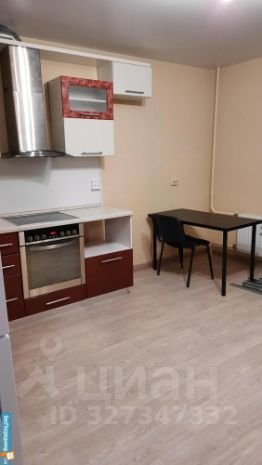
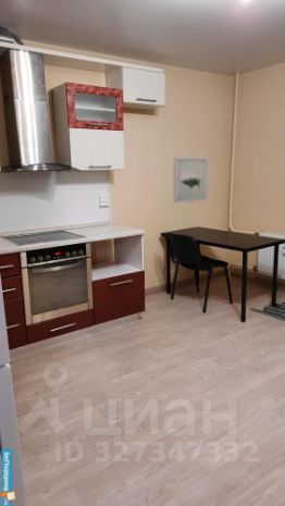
+ wall art [173,156,210,205]
